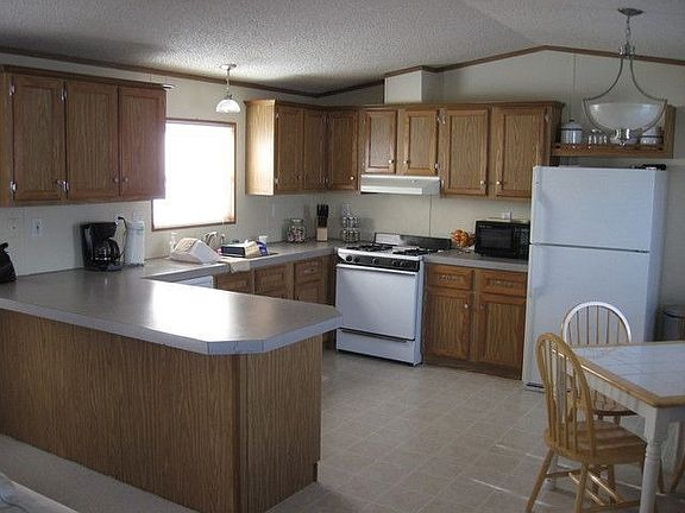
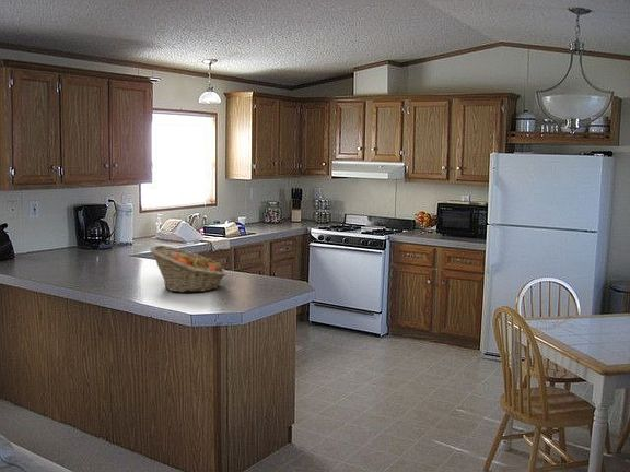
+ fruit basket [150,245,228,293]
